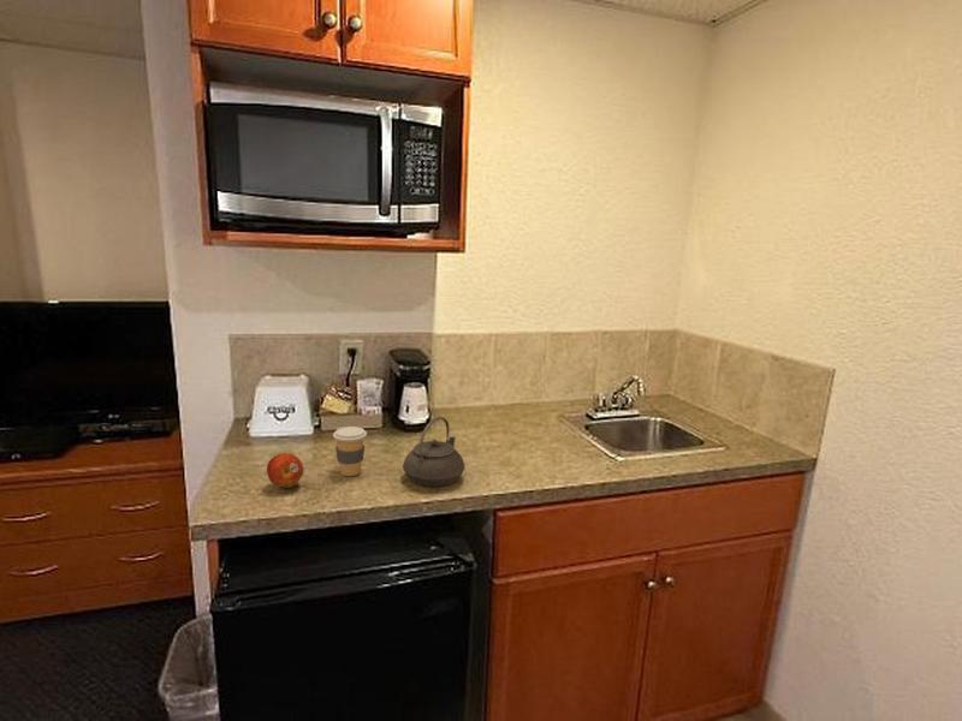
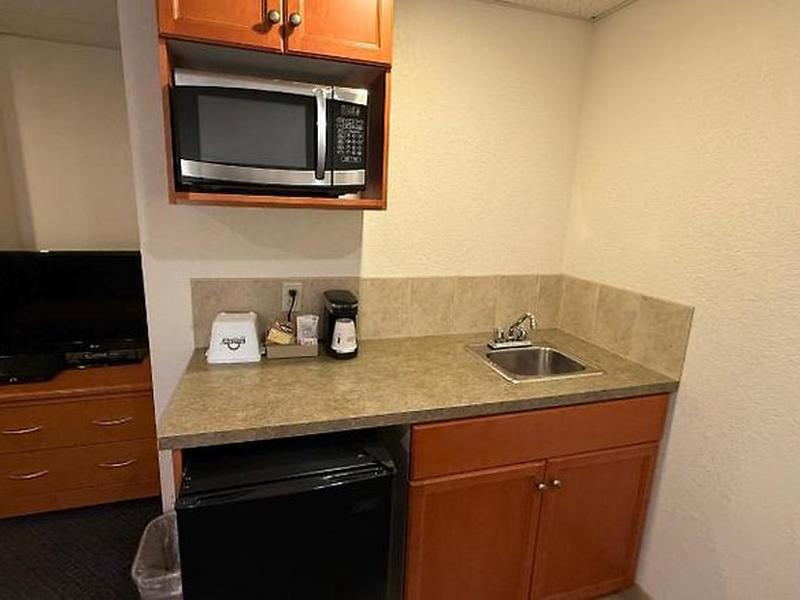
- coffee cup [332,425,368,477]
- fruit [266,452,304,489]
- teapot [402,416,467,488]
